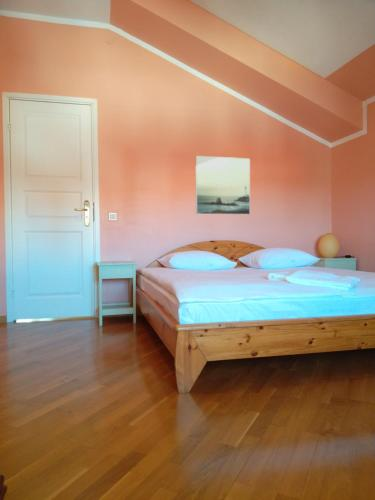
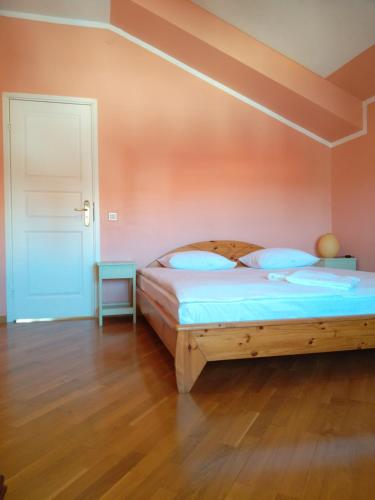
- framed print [195,155,251,216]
